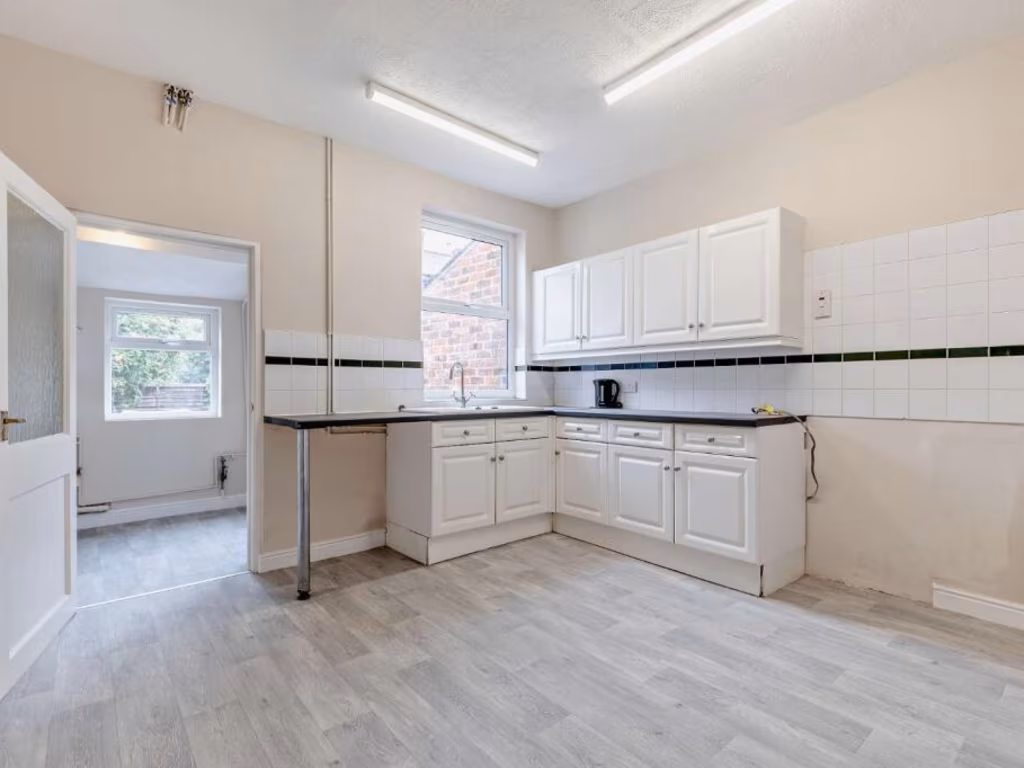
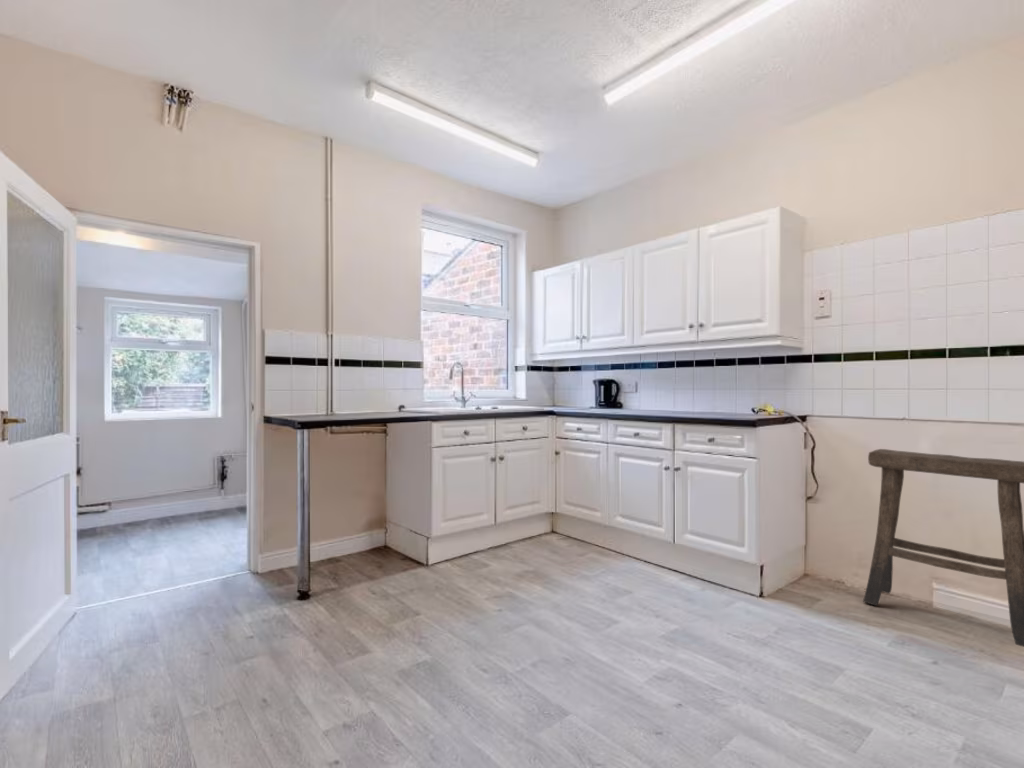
+ stool [862,448,1024,648]
